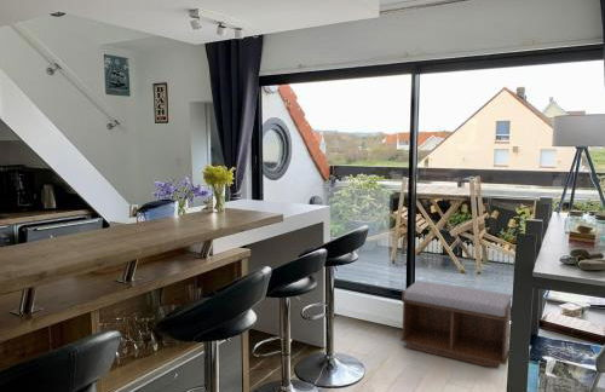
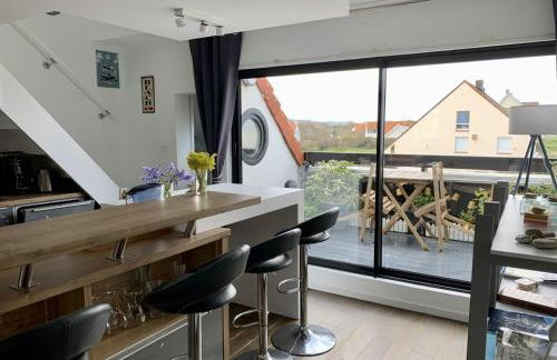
- bench [399,279,513,370]
